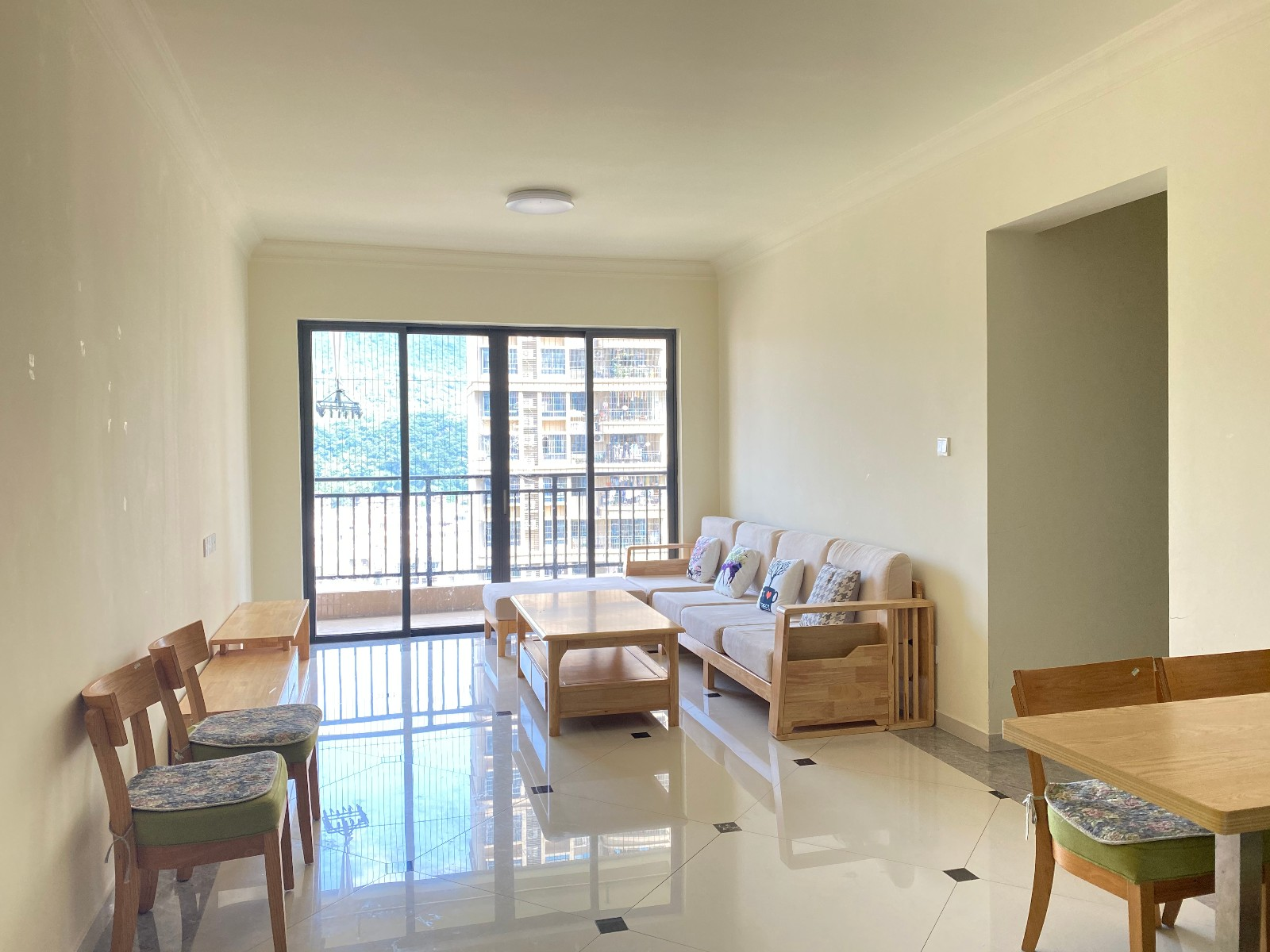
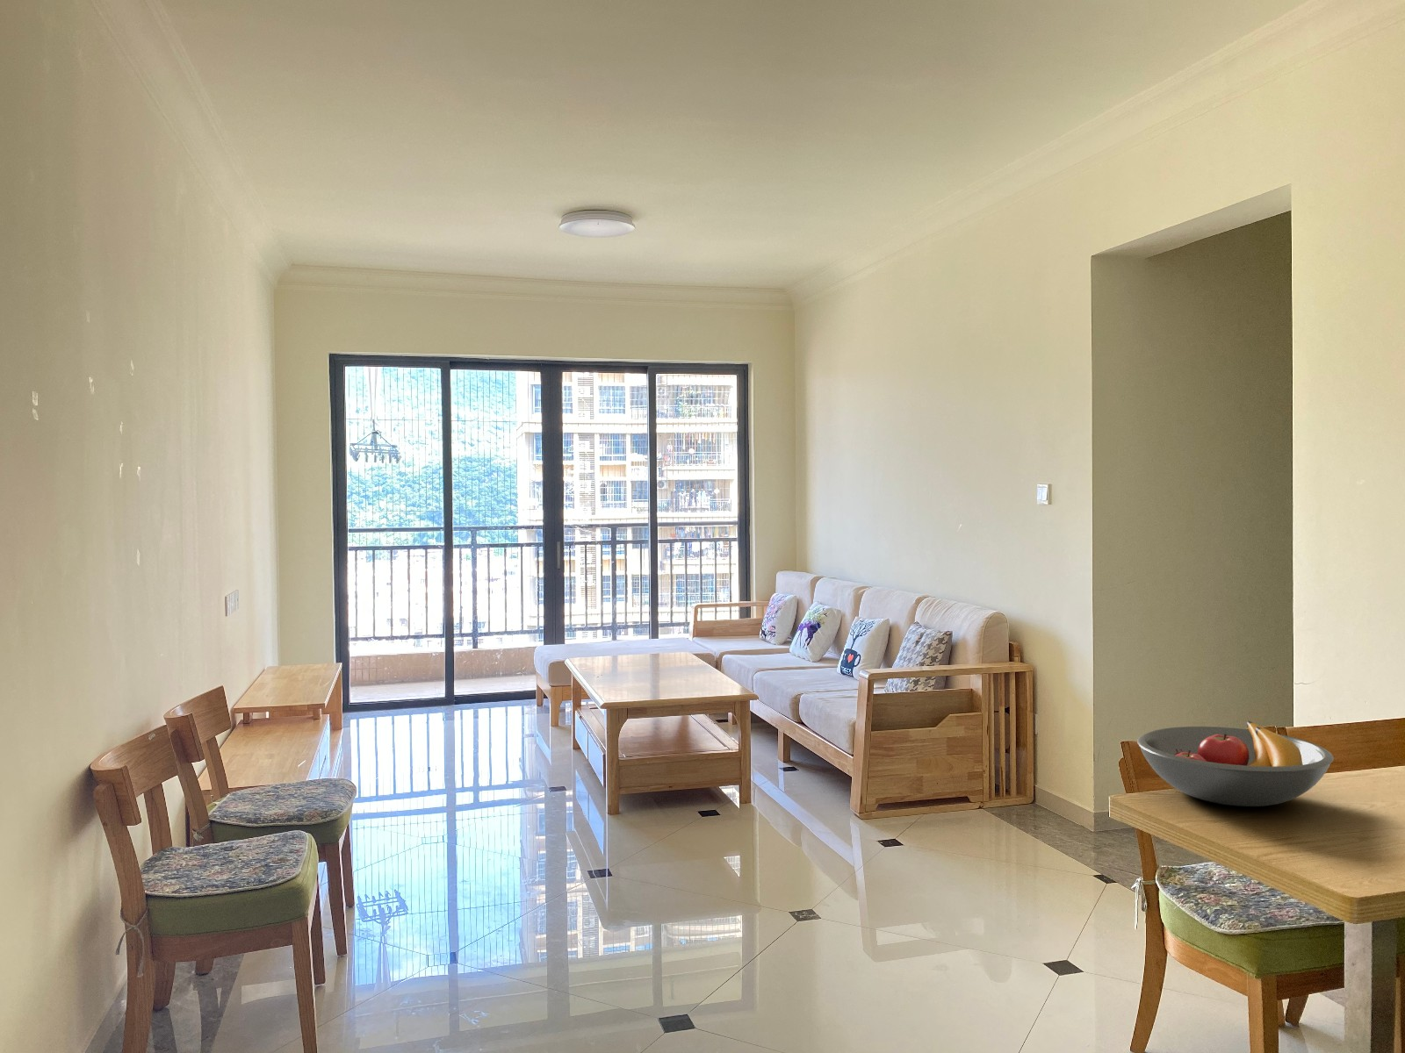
+ fruit bowl [1136,720,1335,807]
